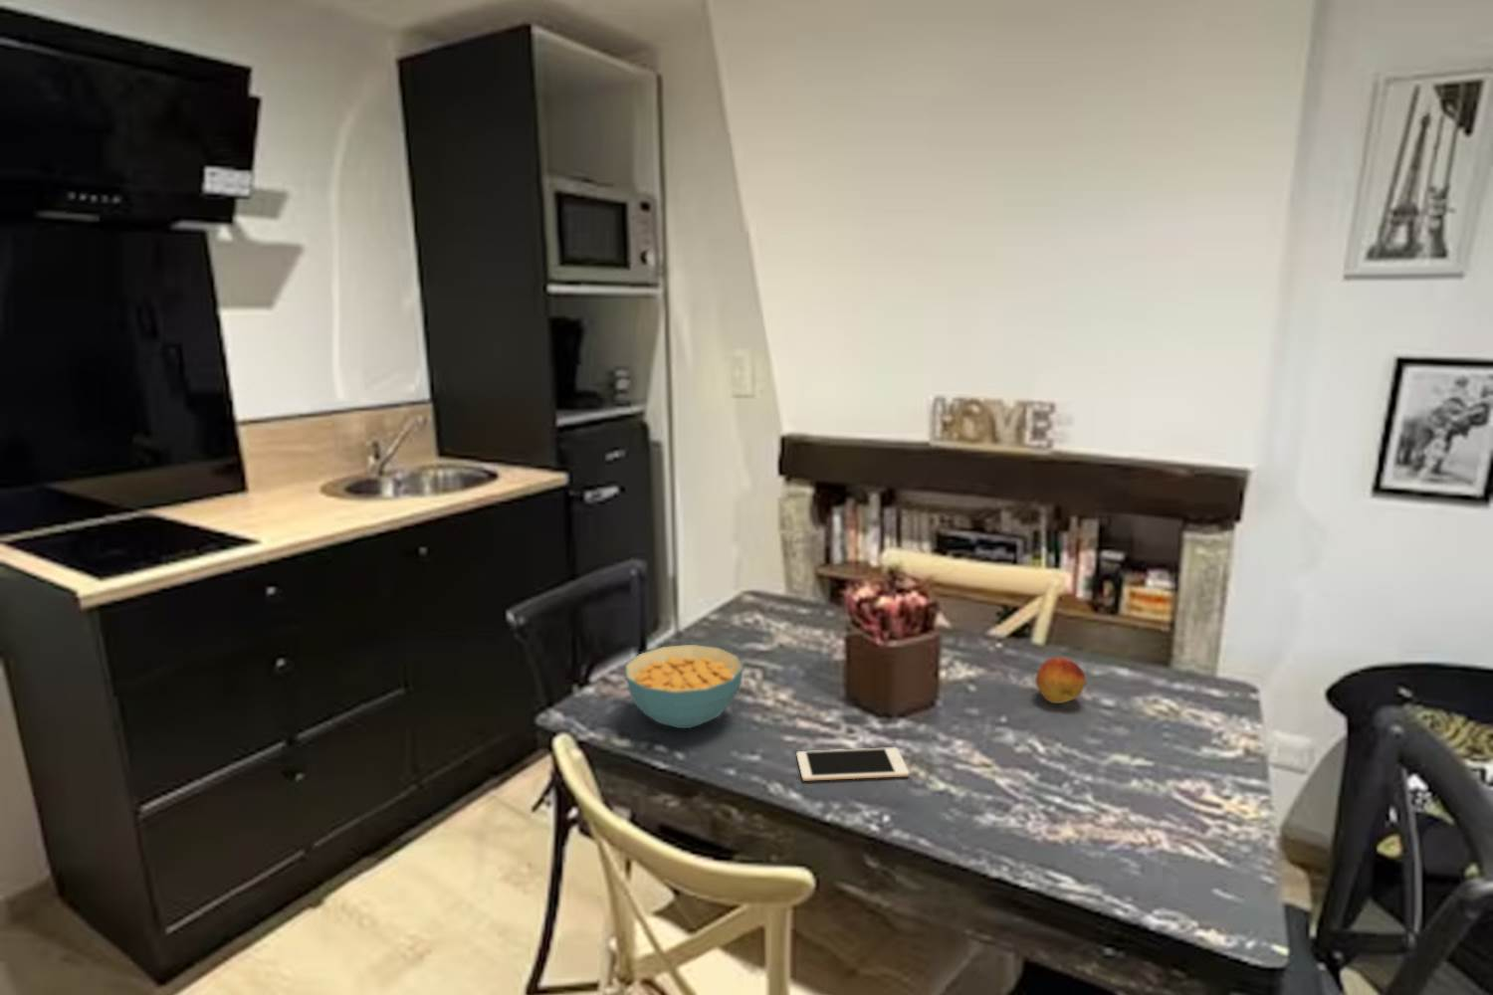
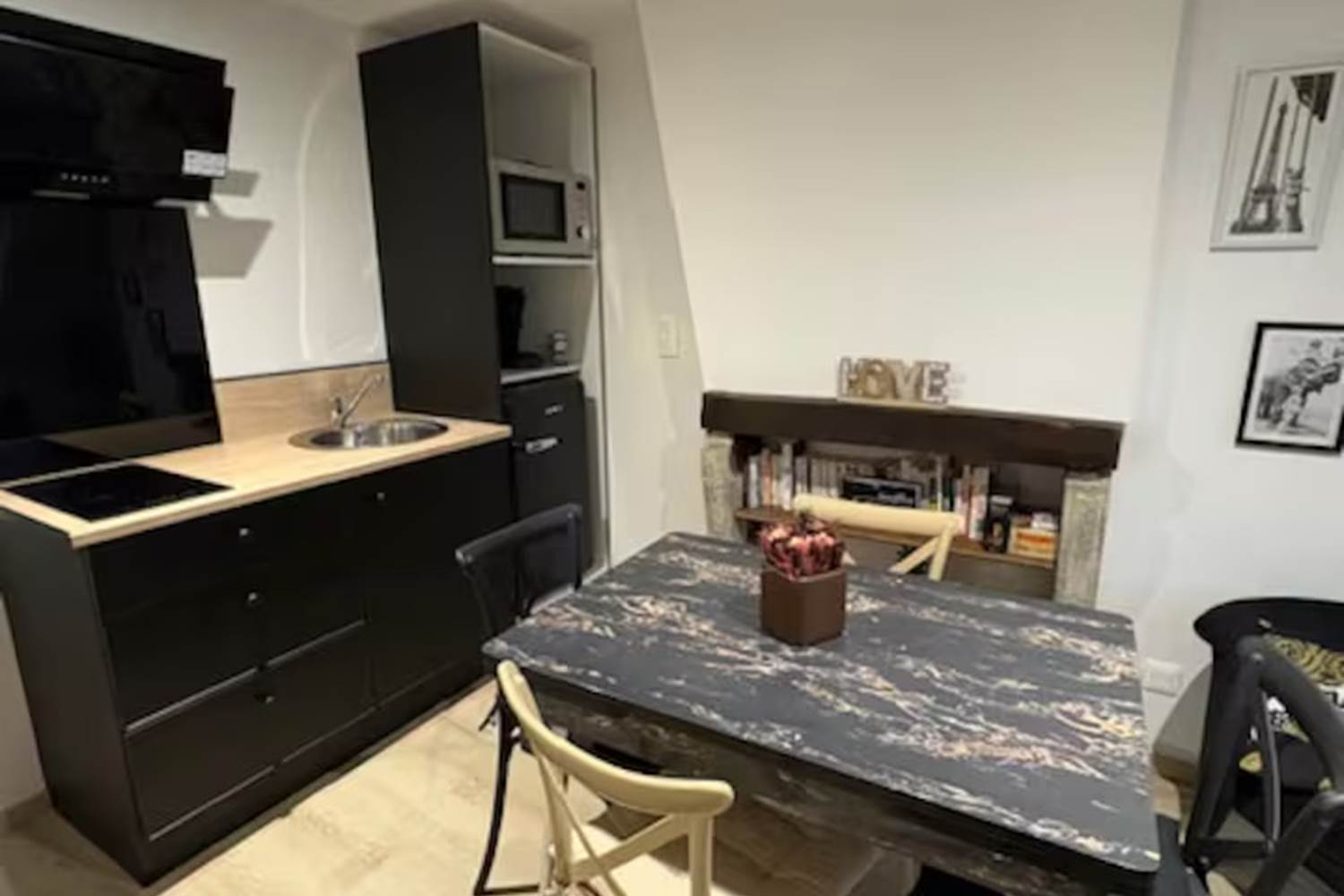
- fruit [1034,656,1086,704]
- cereal bowl [624,644,744,730]
- cell phone [796,746,910,782]
